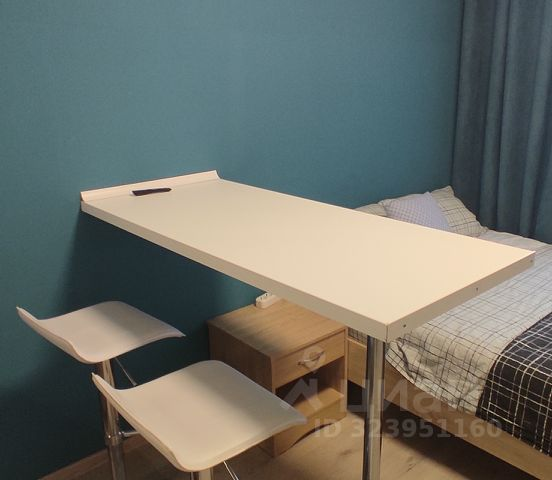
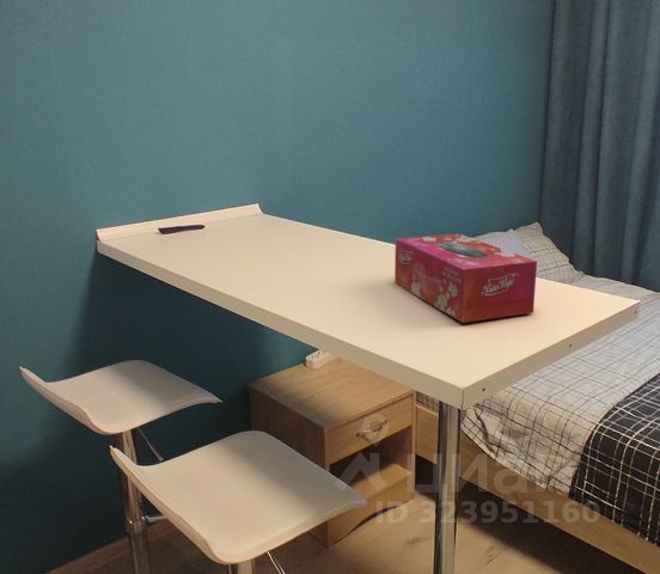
+ tissue box [393,232,538,324]
